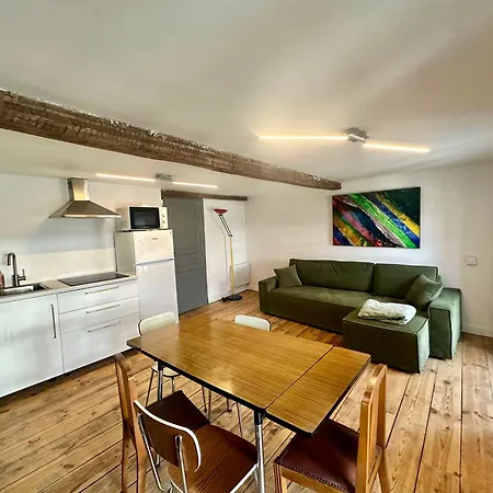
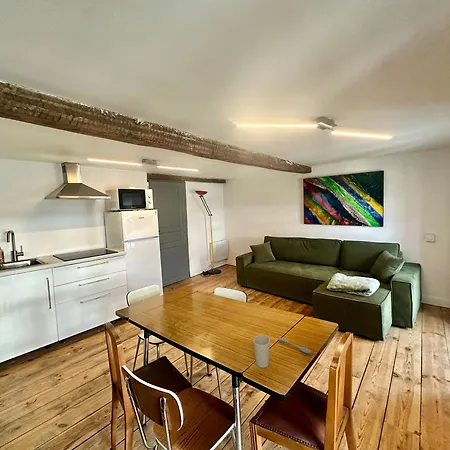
+ cup [253,334,271,369]
+ soupspoon [278,336,312,354]
